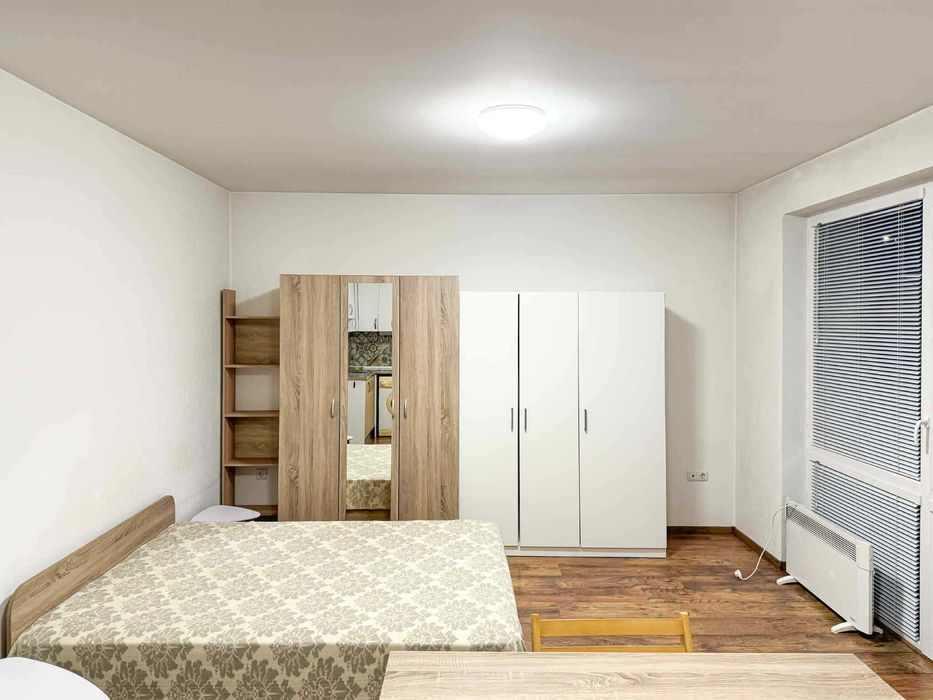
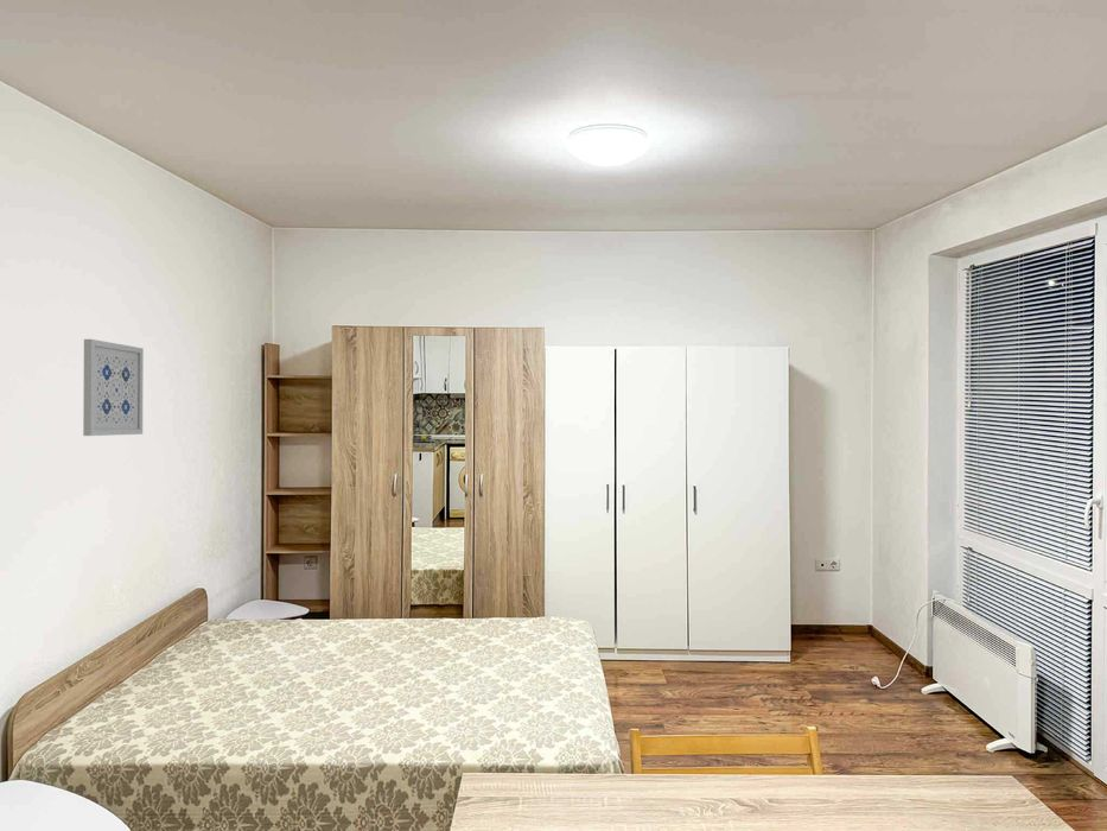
+ wall art [82,338,145,437]
